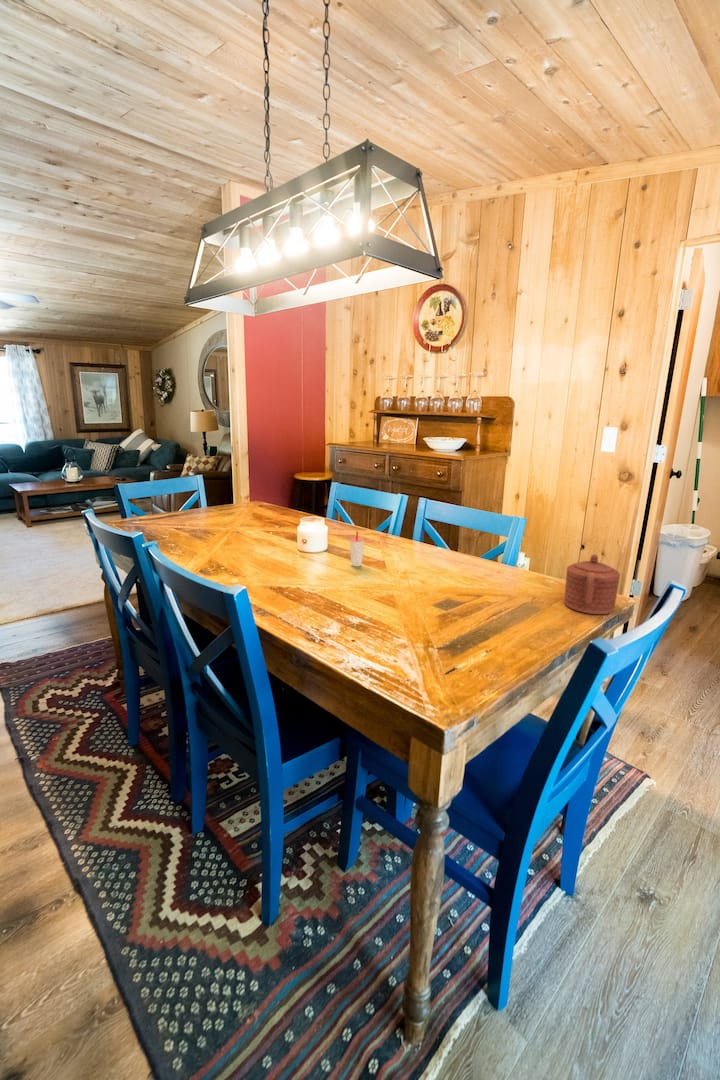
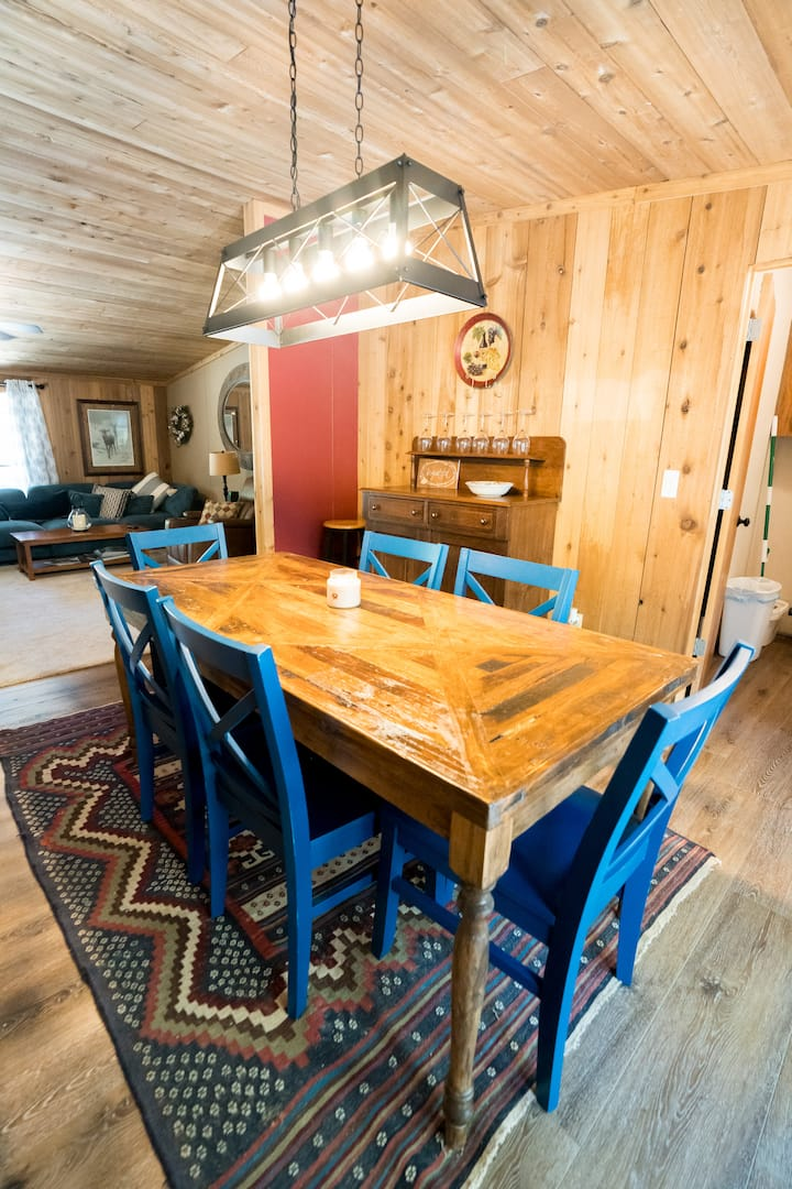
- cup [348,530,366,567]
- teapot [563,553,621,615]
